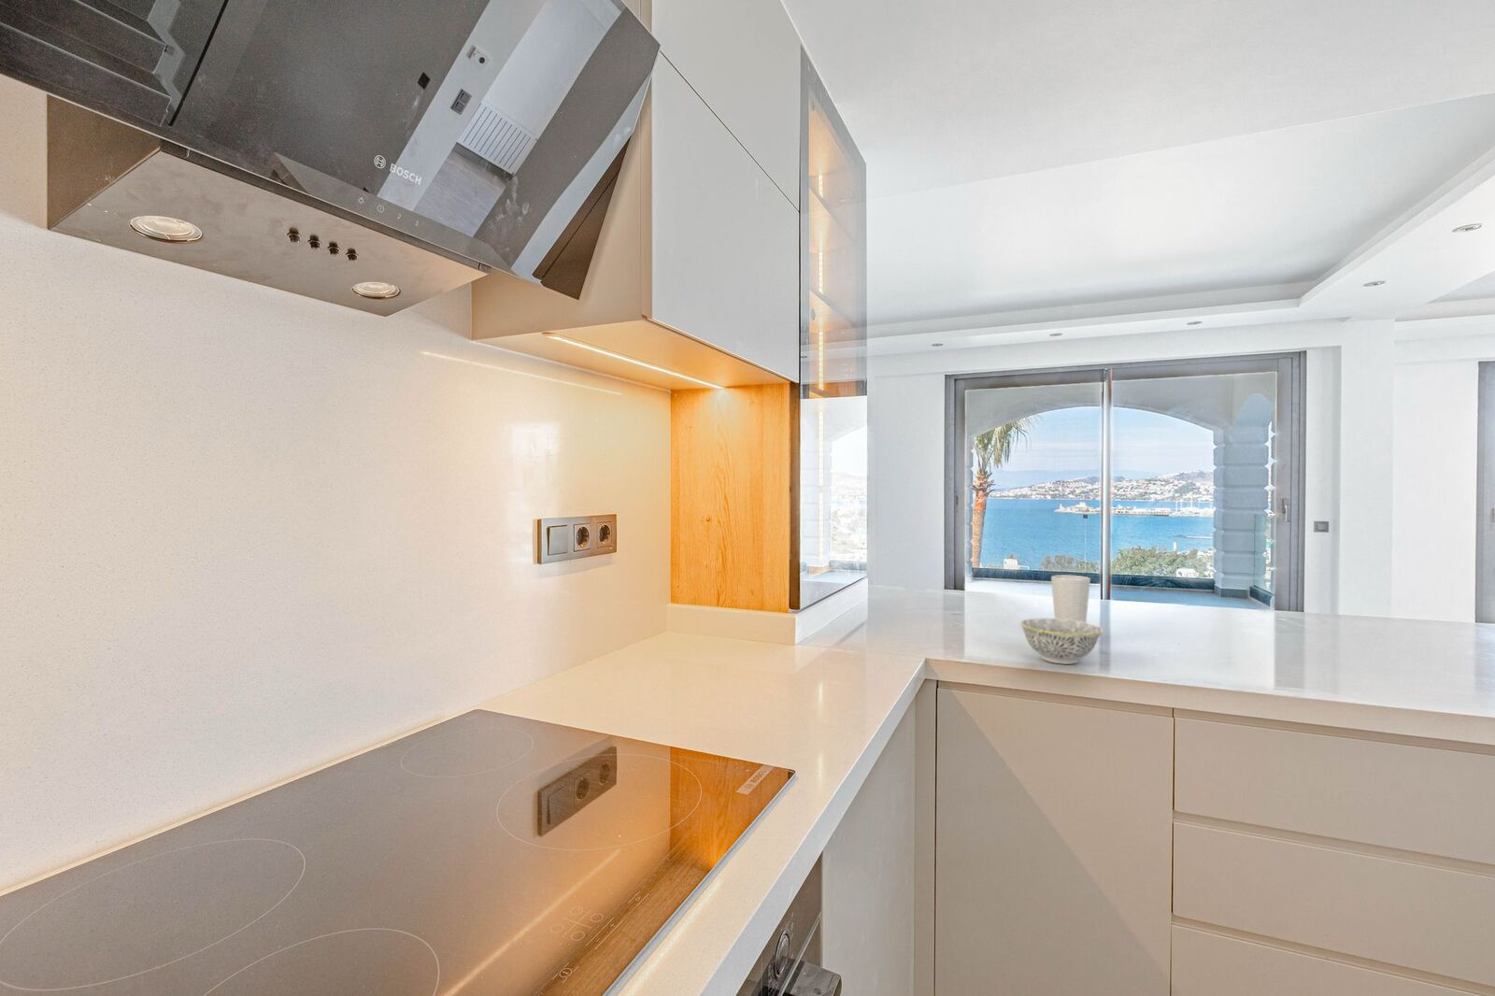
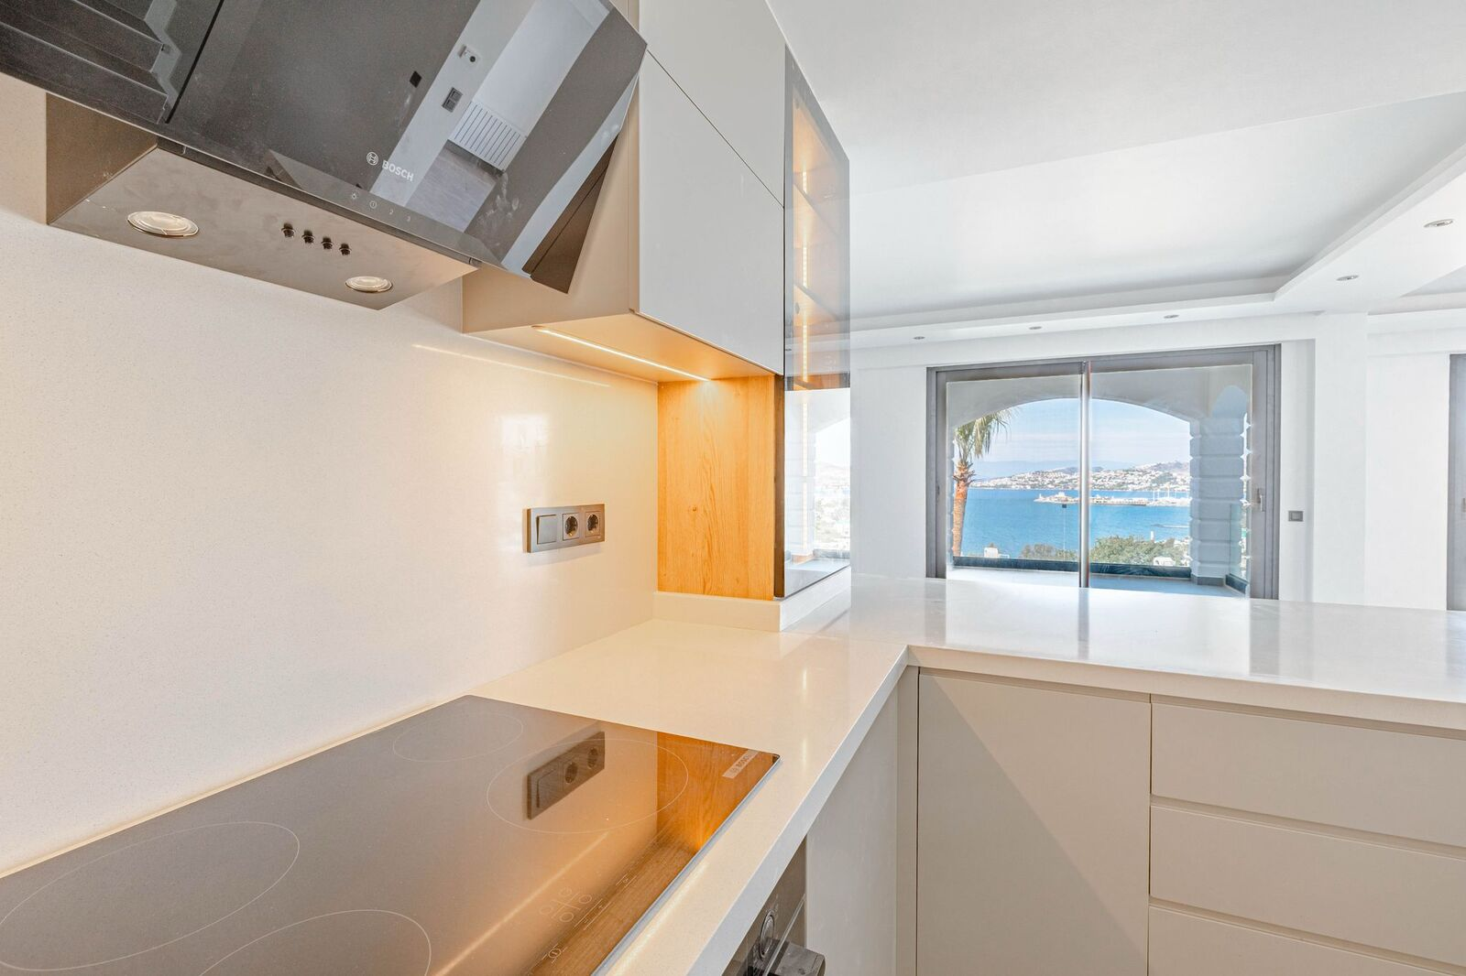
- bowl [1018,617,1104,665]
- cup [1050,574,1092,622]
